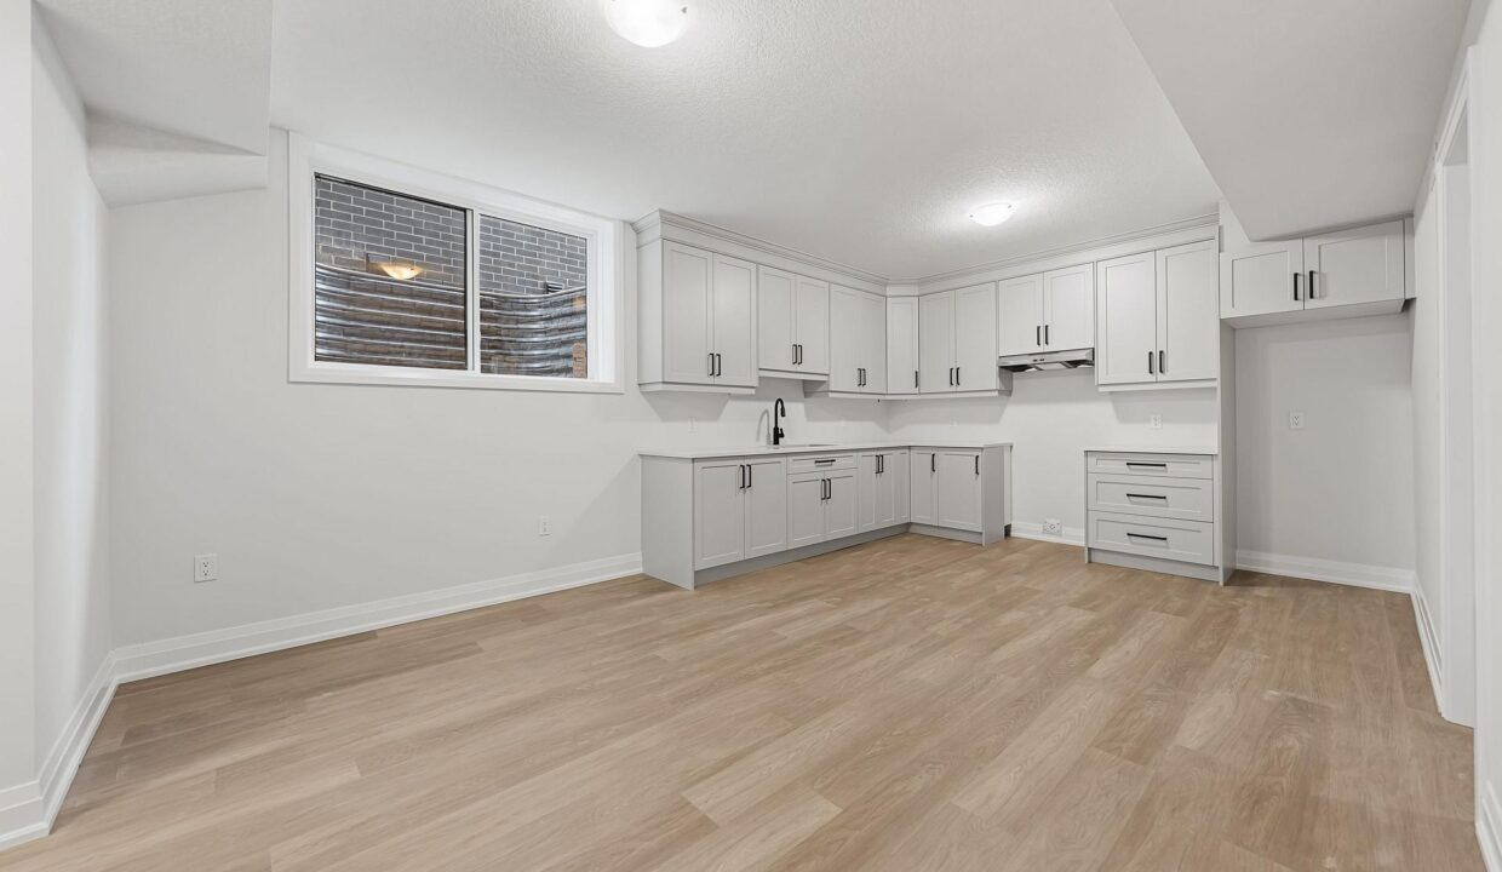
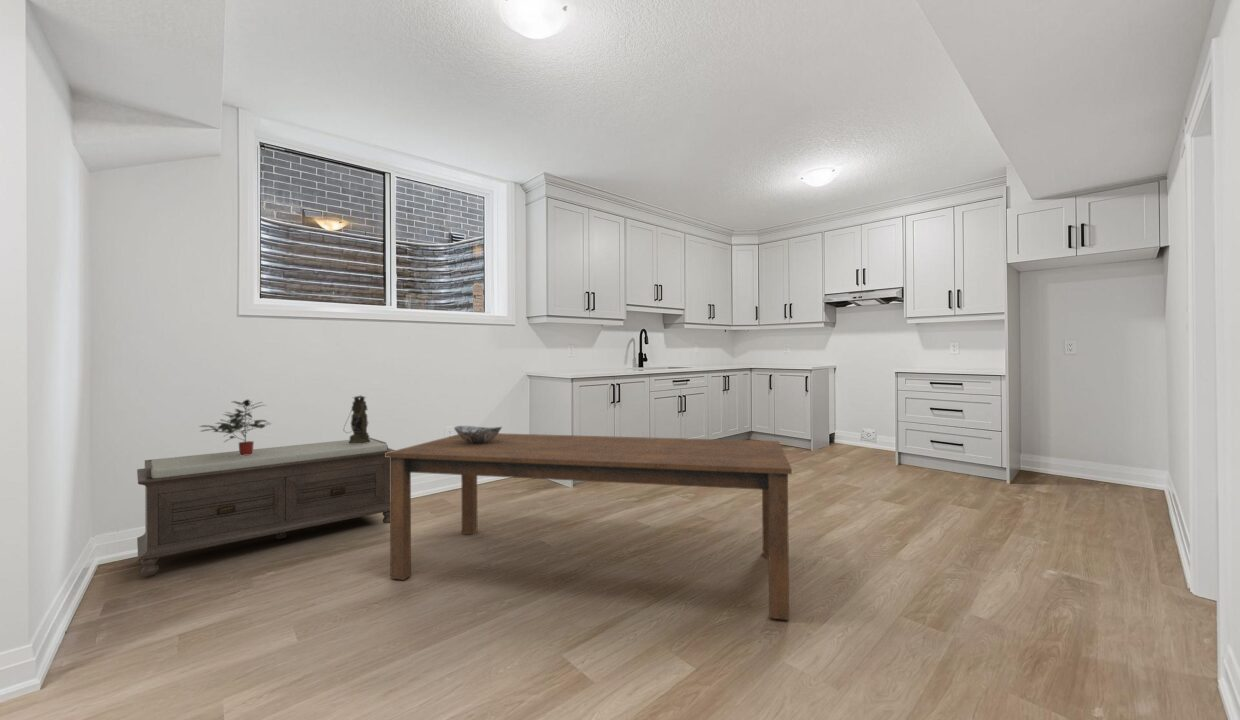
+ lantern [343,394,371,444]
+ dining table [385,432,793,621]
+ bench [136,437,396,577]
+ potted plant [198,399,273,456]
+ decorative bowl [453,425,503,444]
